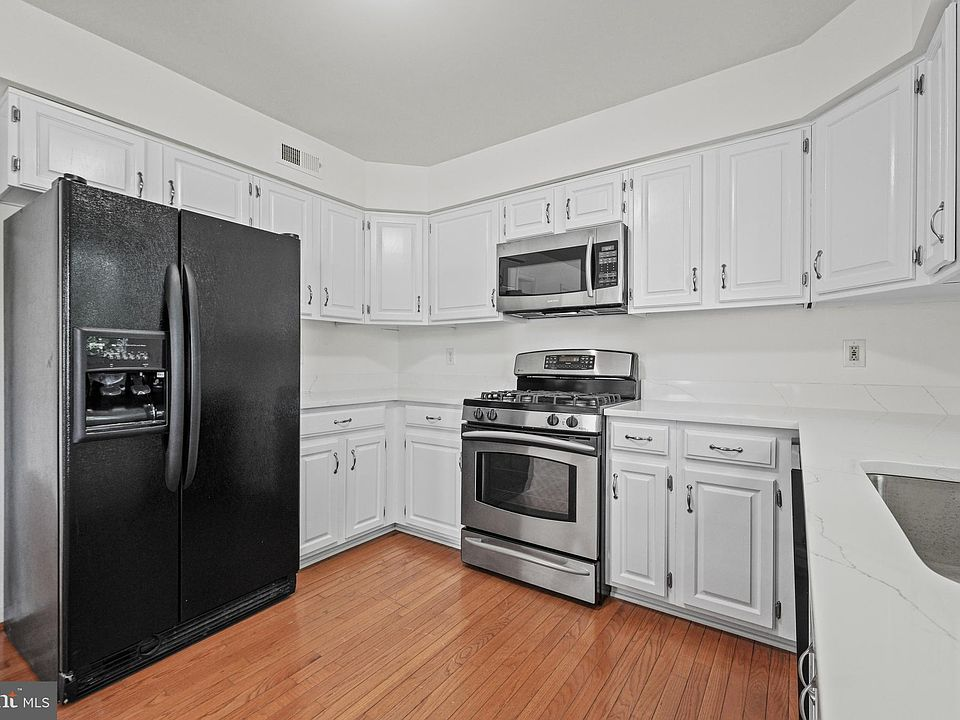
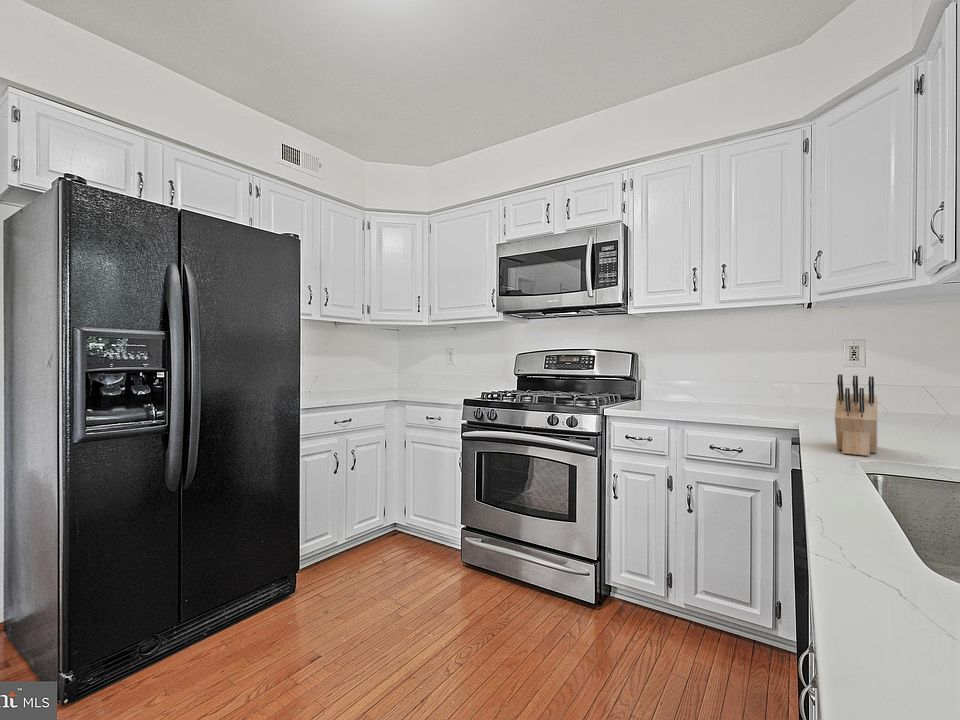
+ knife block [834,373,878,457]
